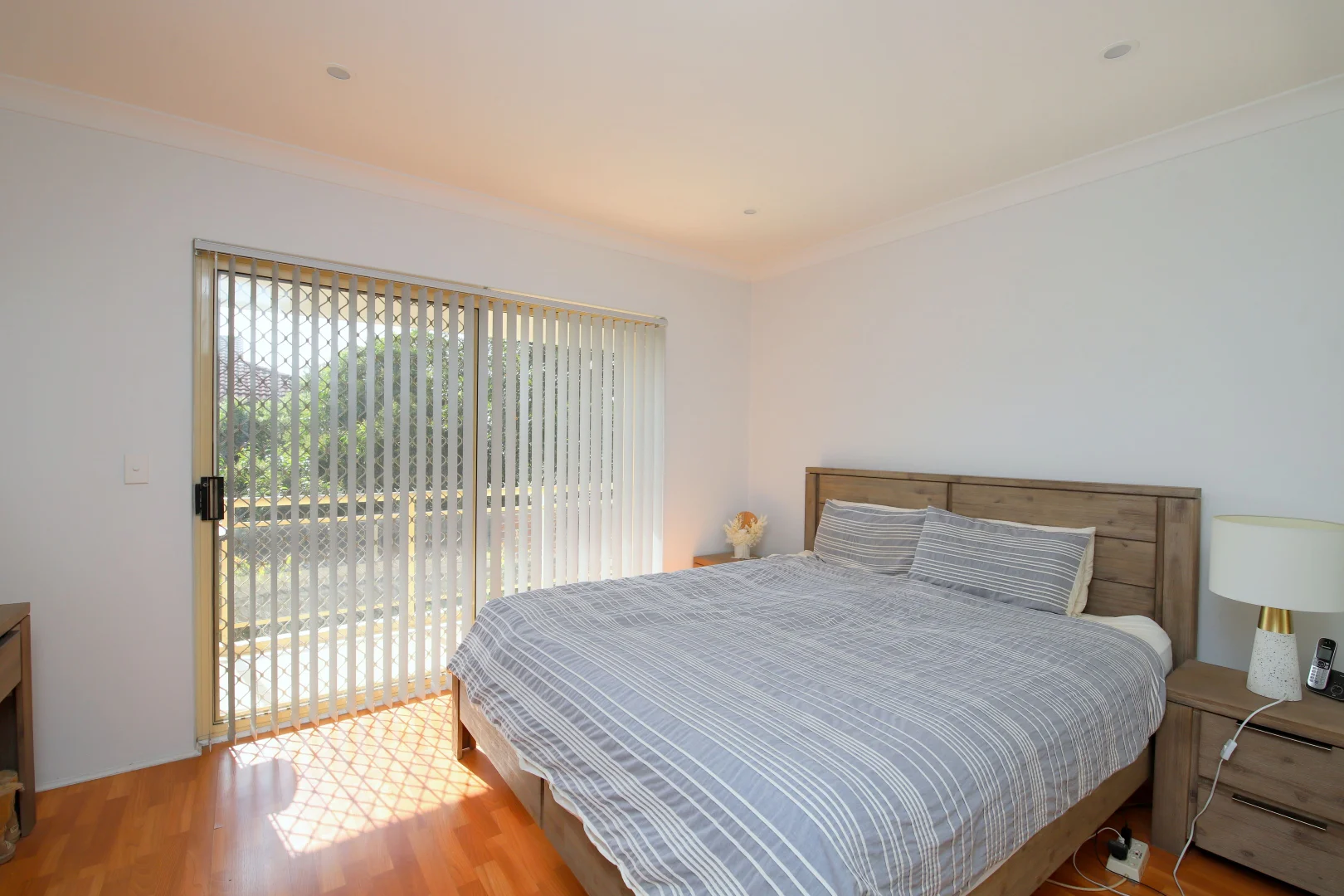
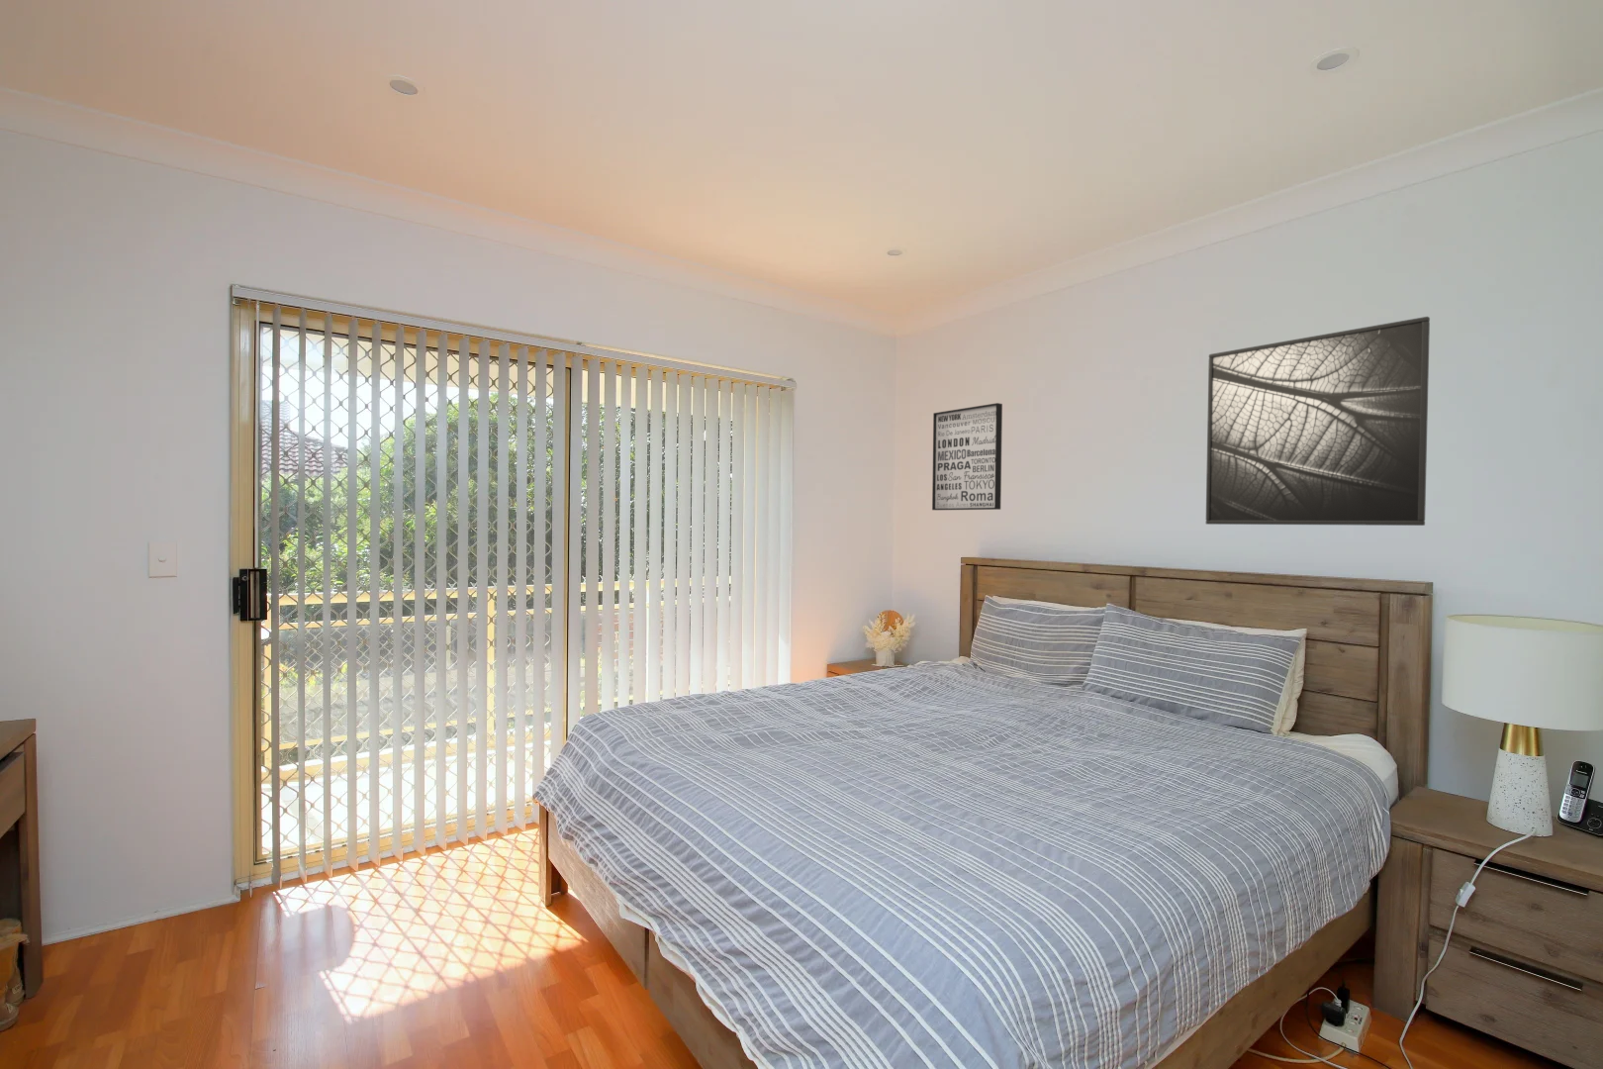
+ wall art [932,402,1003,511]
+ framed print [1205,316,1431,526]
